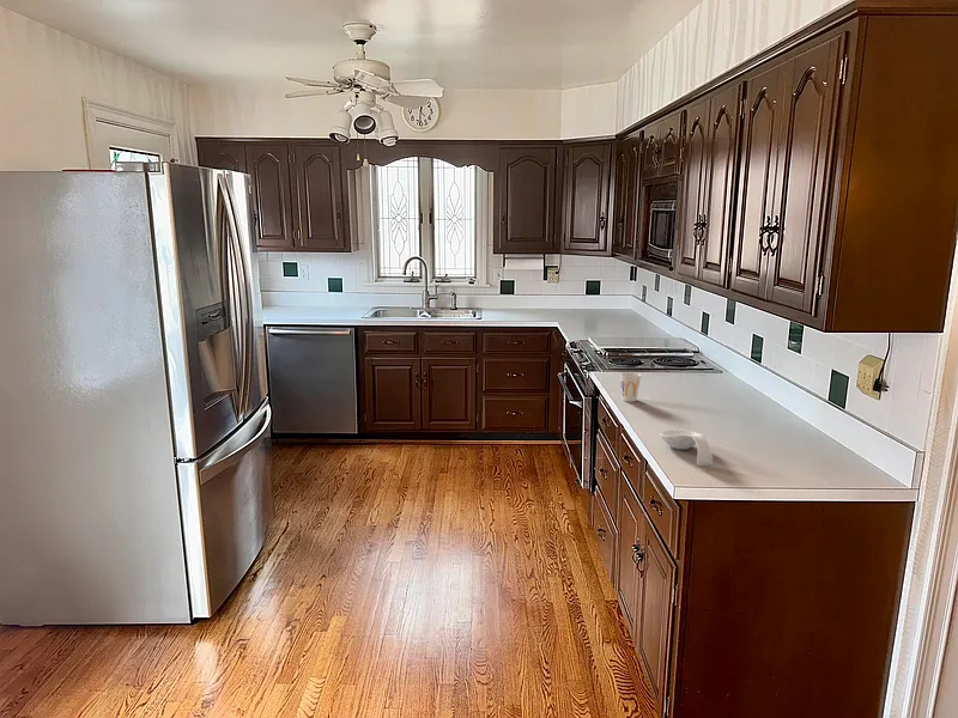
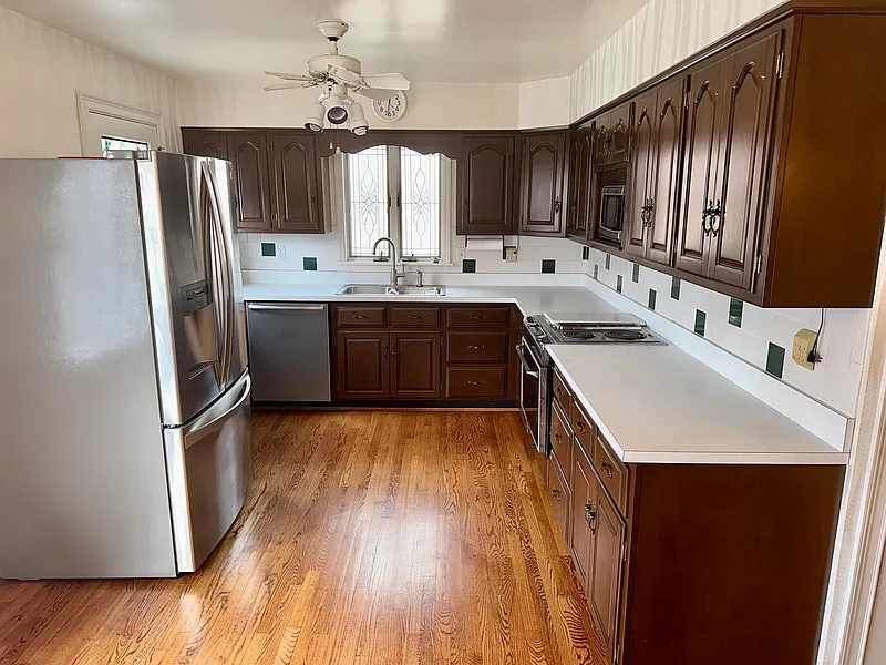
- cup [619,371,642,403]
- spoon rest [660,430,714,467]
